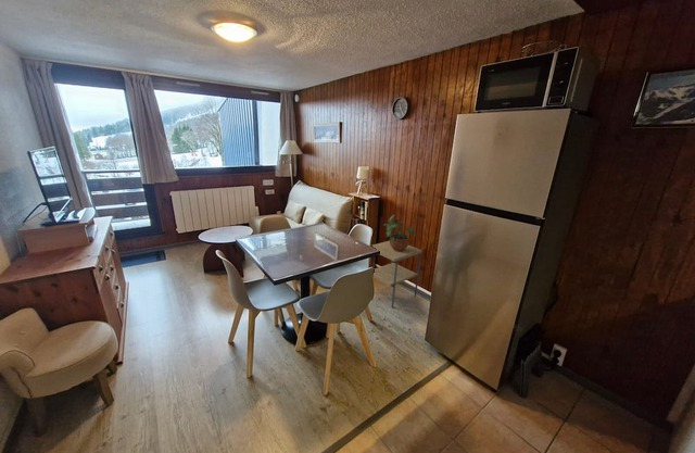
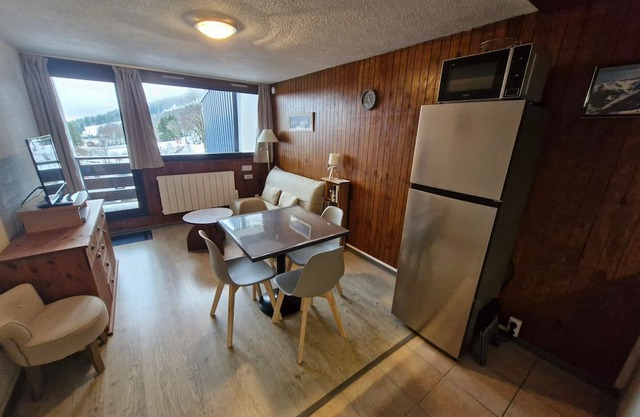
- potted plant [382,214,416,251]
- side table [370,240,422,309]
